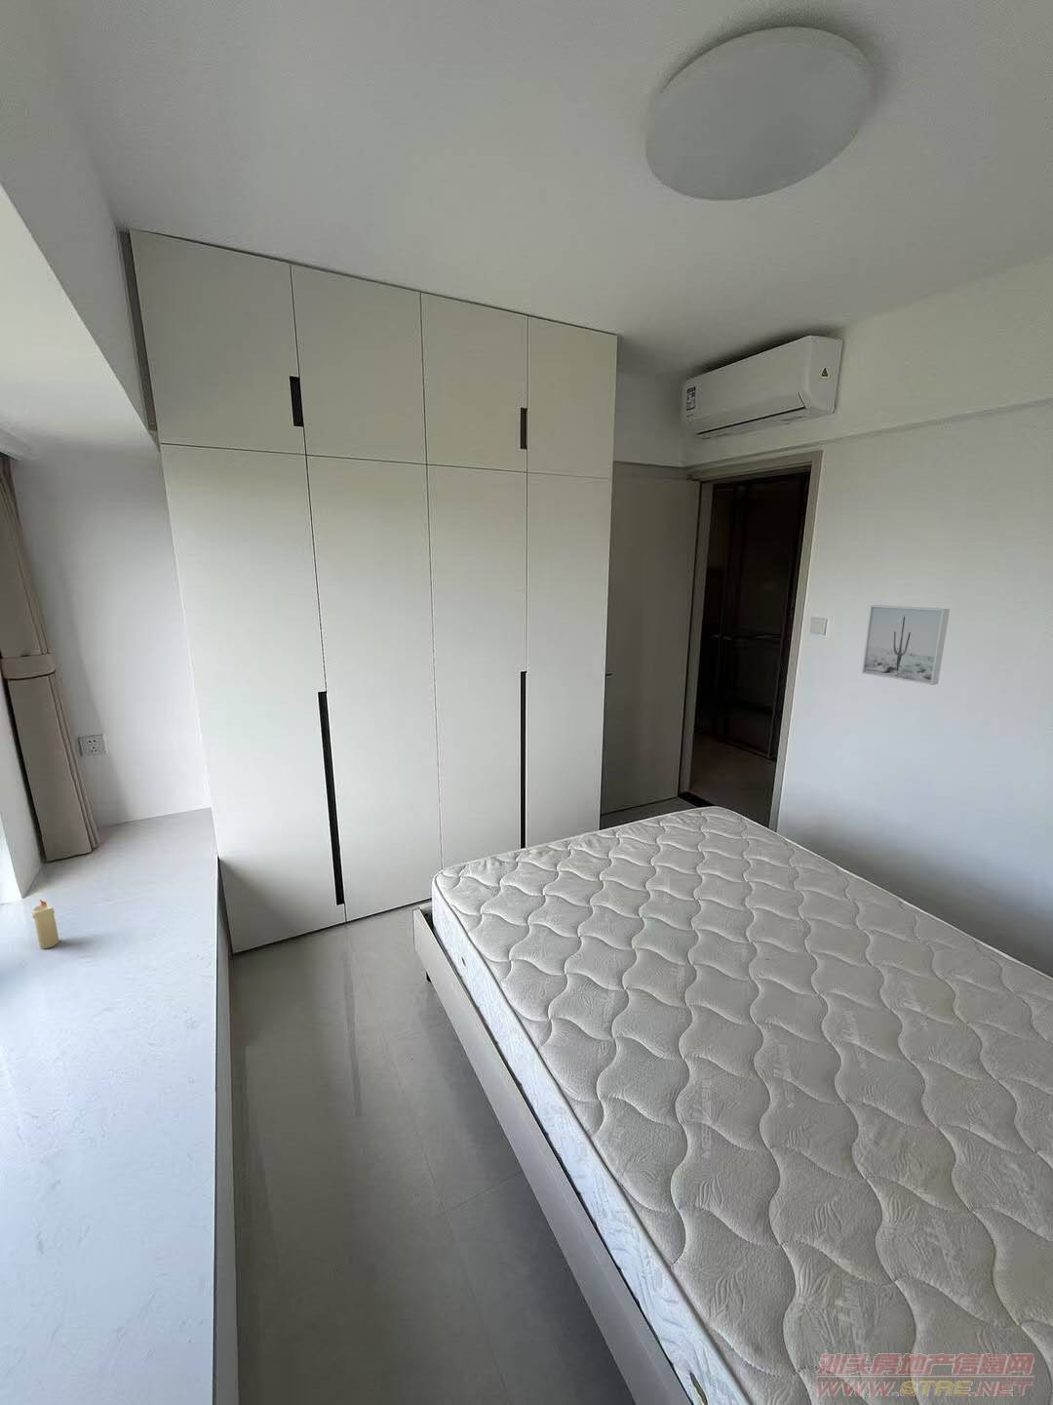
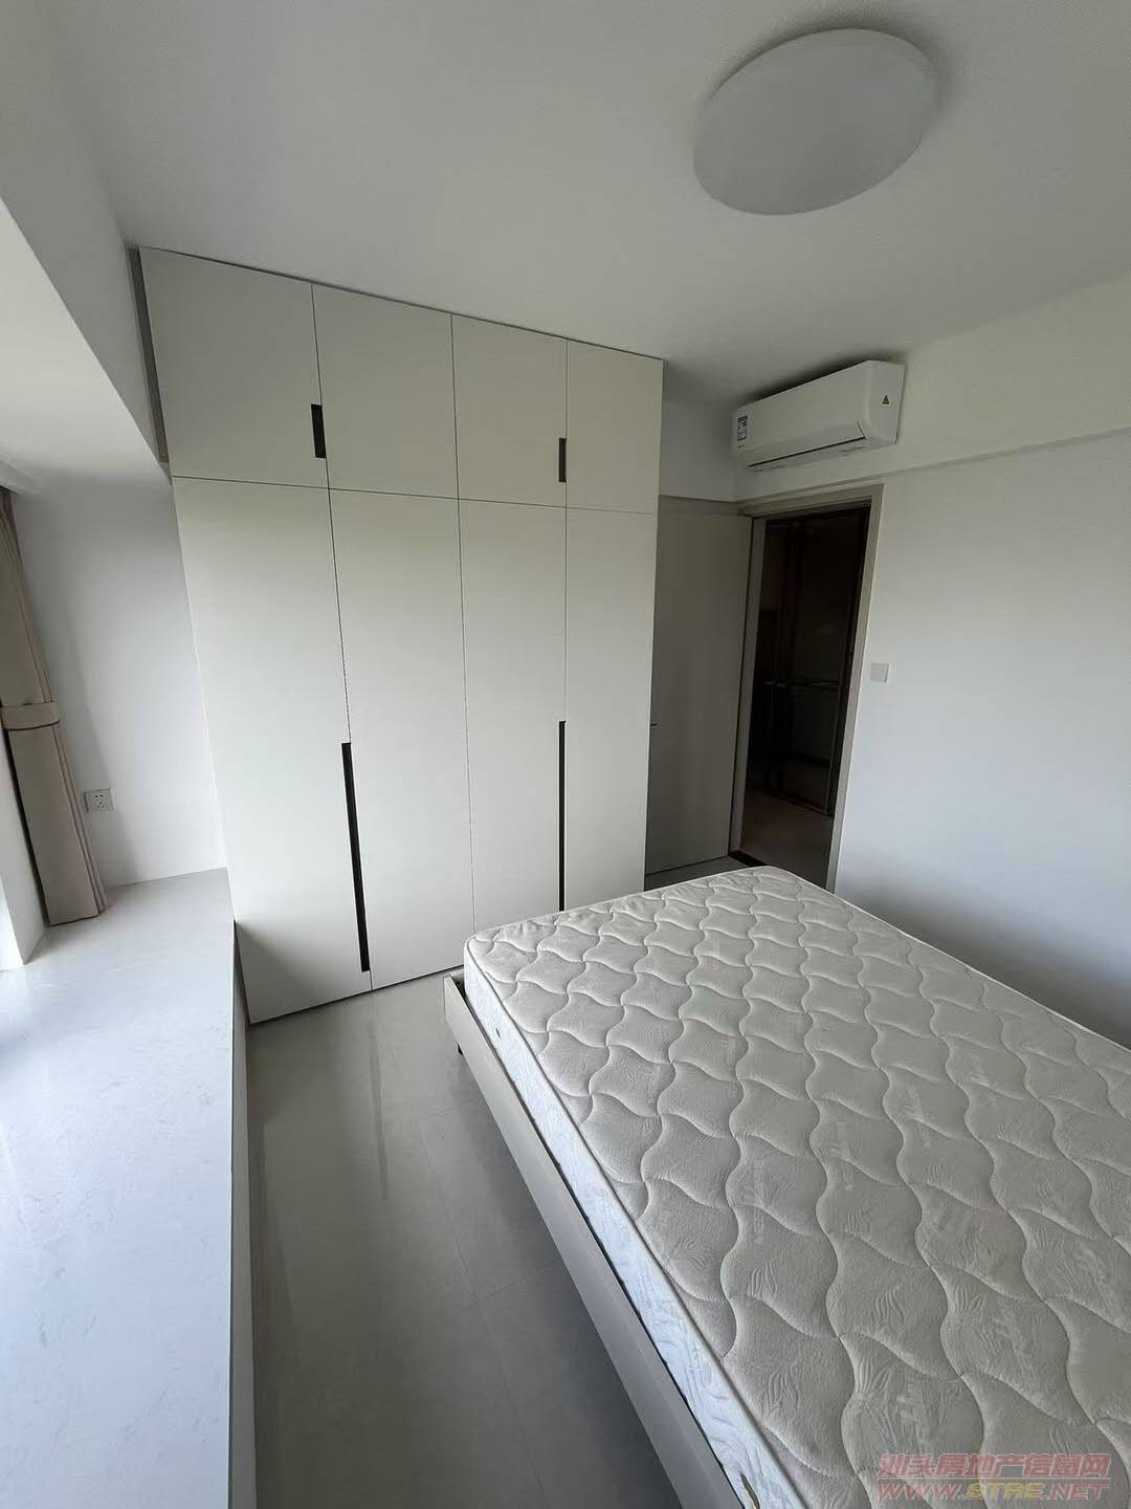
- wall art [861,604,950,686]
- candle [31,898,61,949]
